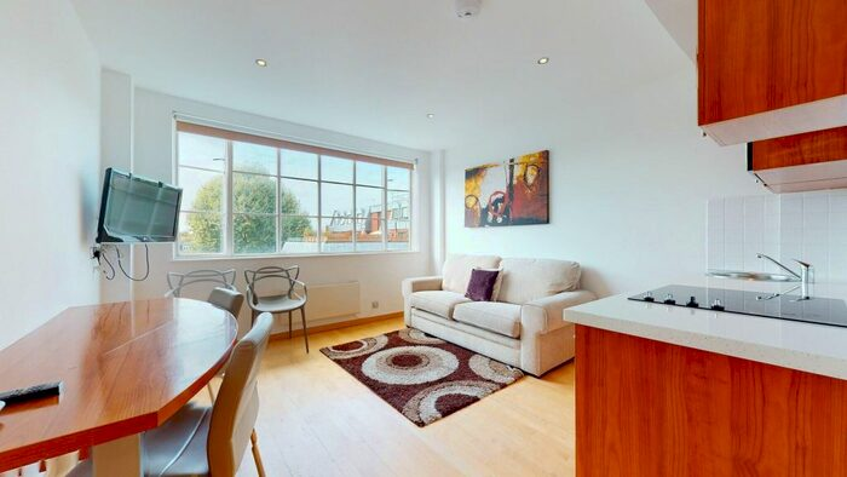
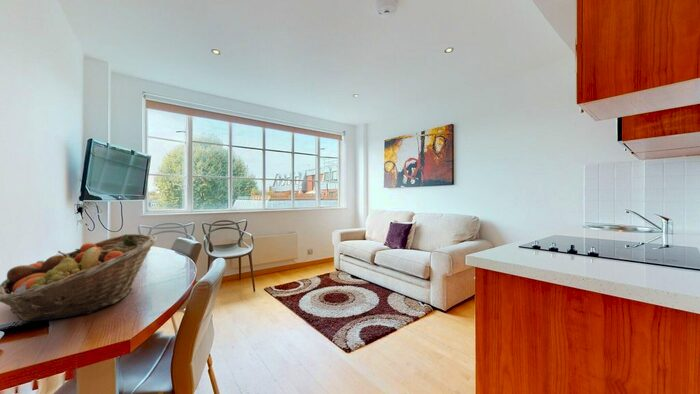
+ fruit basket [0,233,158,322]
